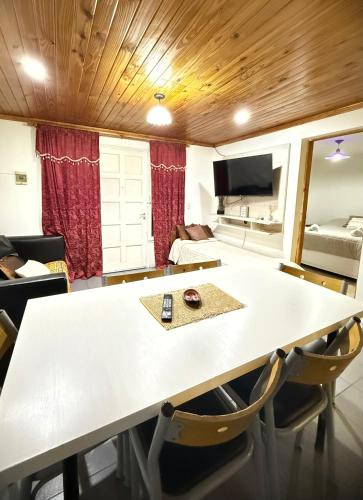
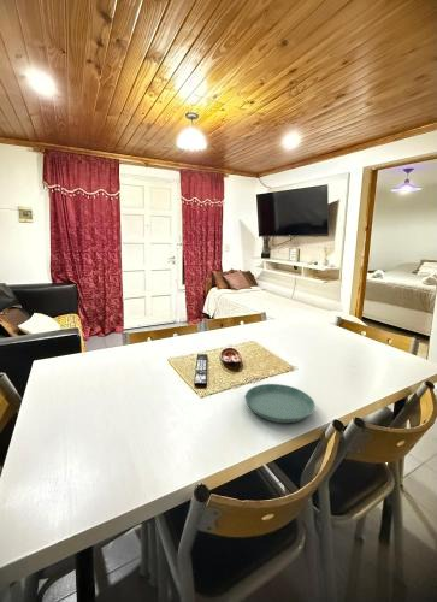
+ saucer [244,383,317,424]
